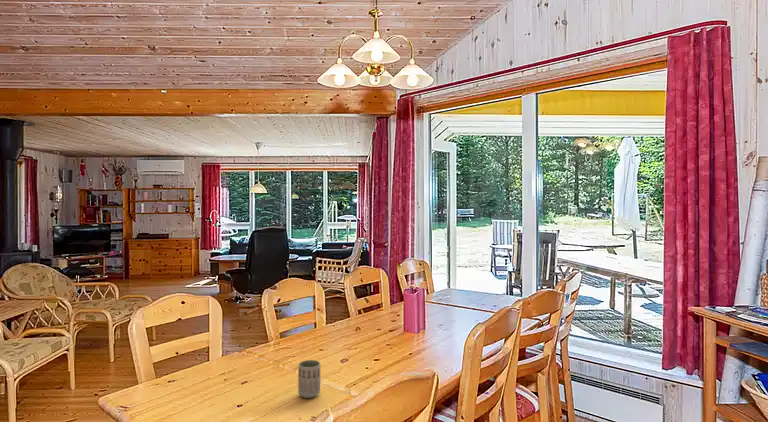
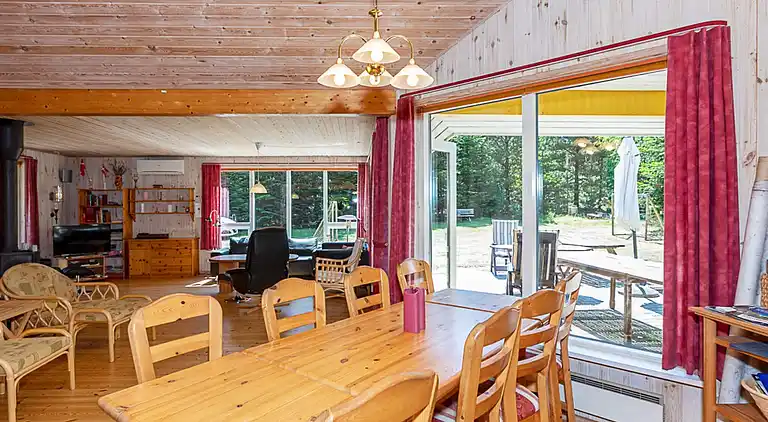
- cup [297,359,321,399]
